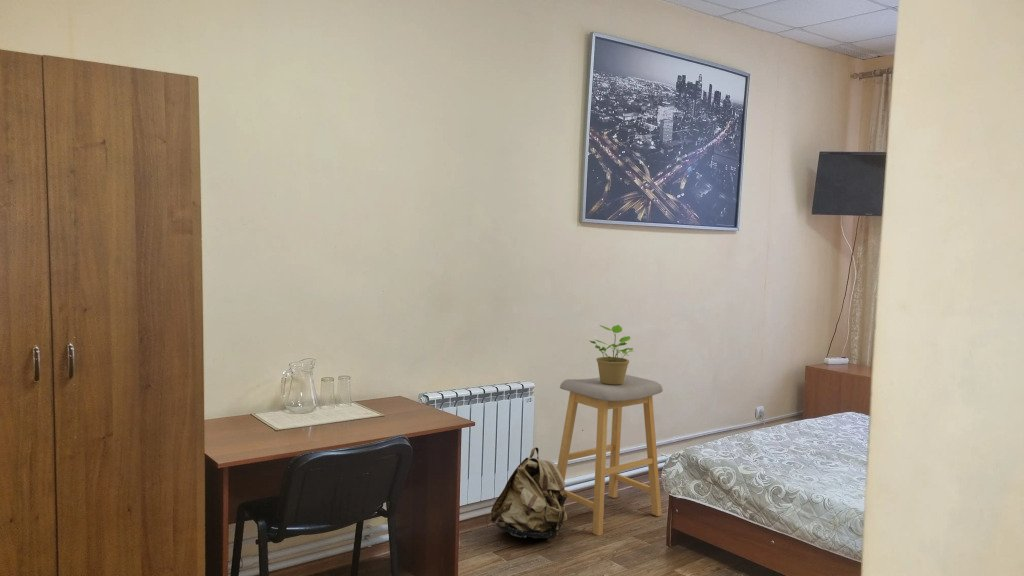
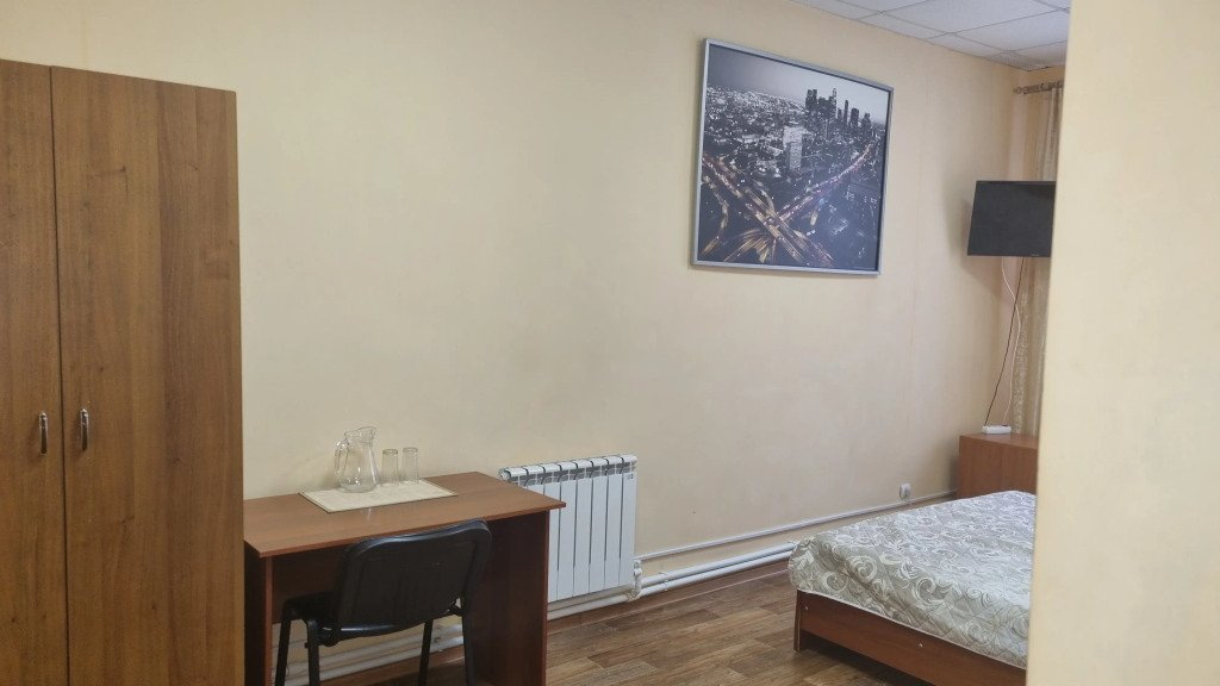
- backpack [490,446,569,541]
- potted plant [588,324,634,385]
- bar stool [556,374,664,537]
